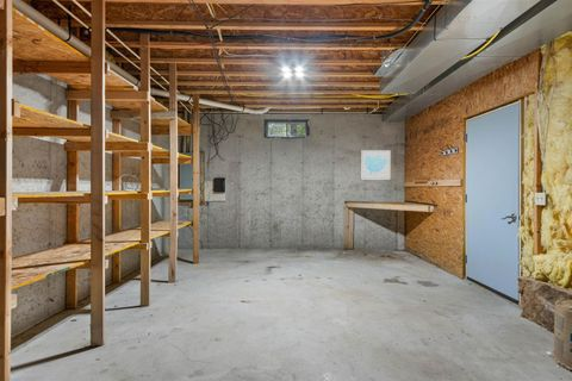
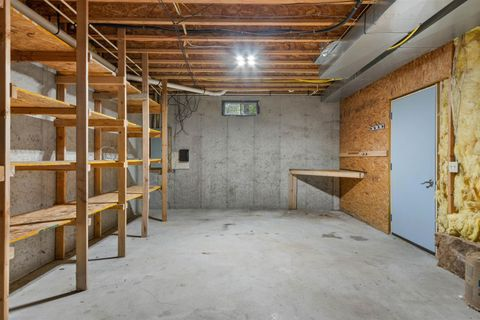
- wall art [361,149,392,180]
